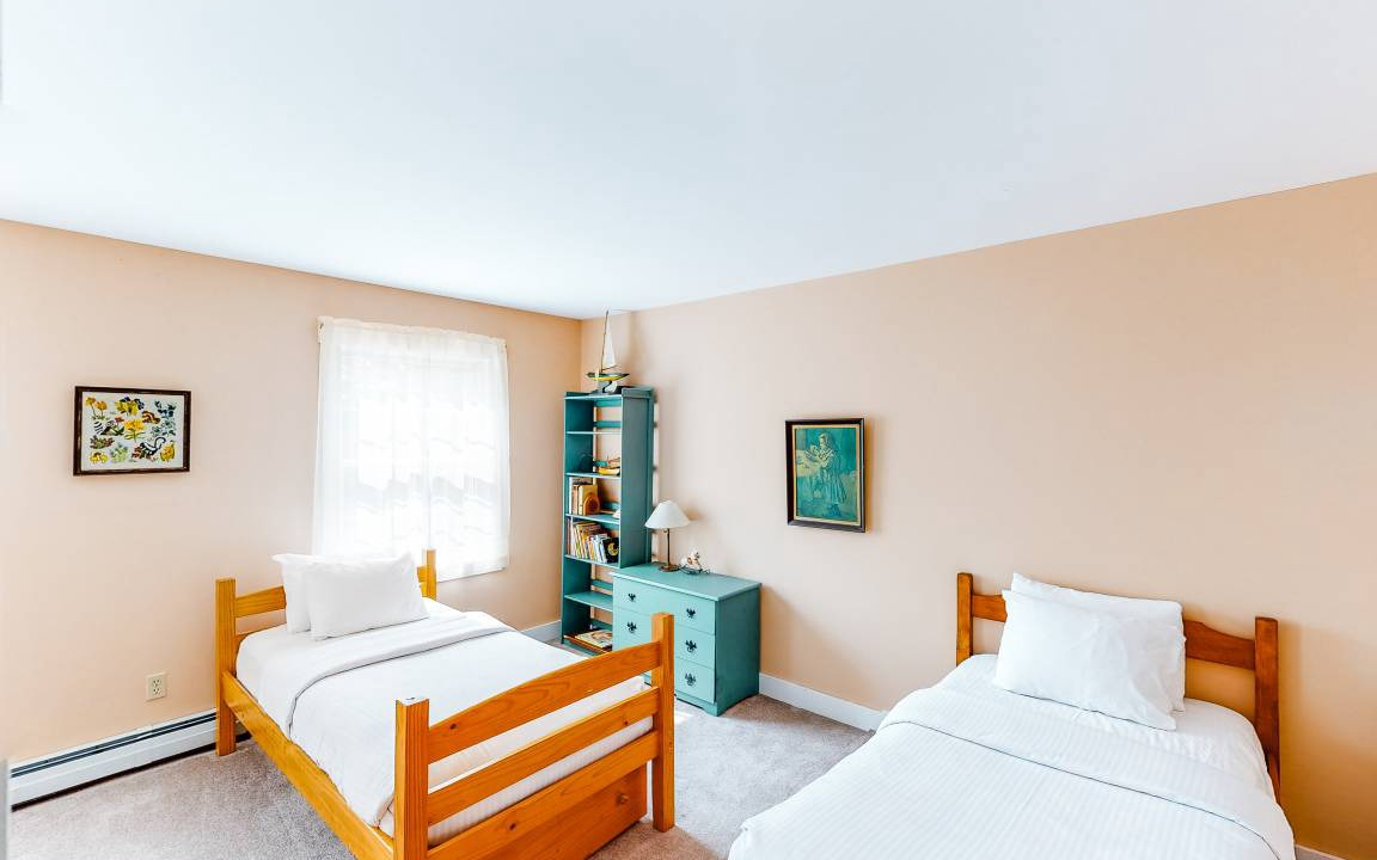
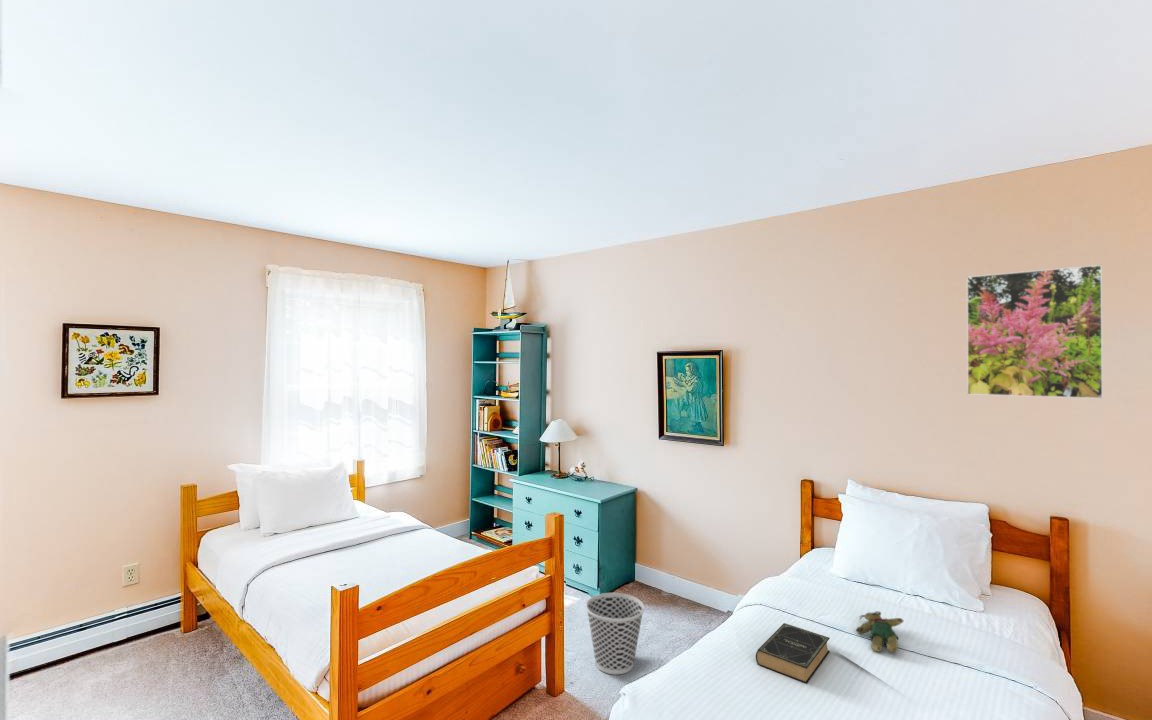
+ book [755,622,831,684]
+ teddy bear [855,610,904,653]
+ wastebasket [585,592,645,675]
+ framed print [966,264,1104,400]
